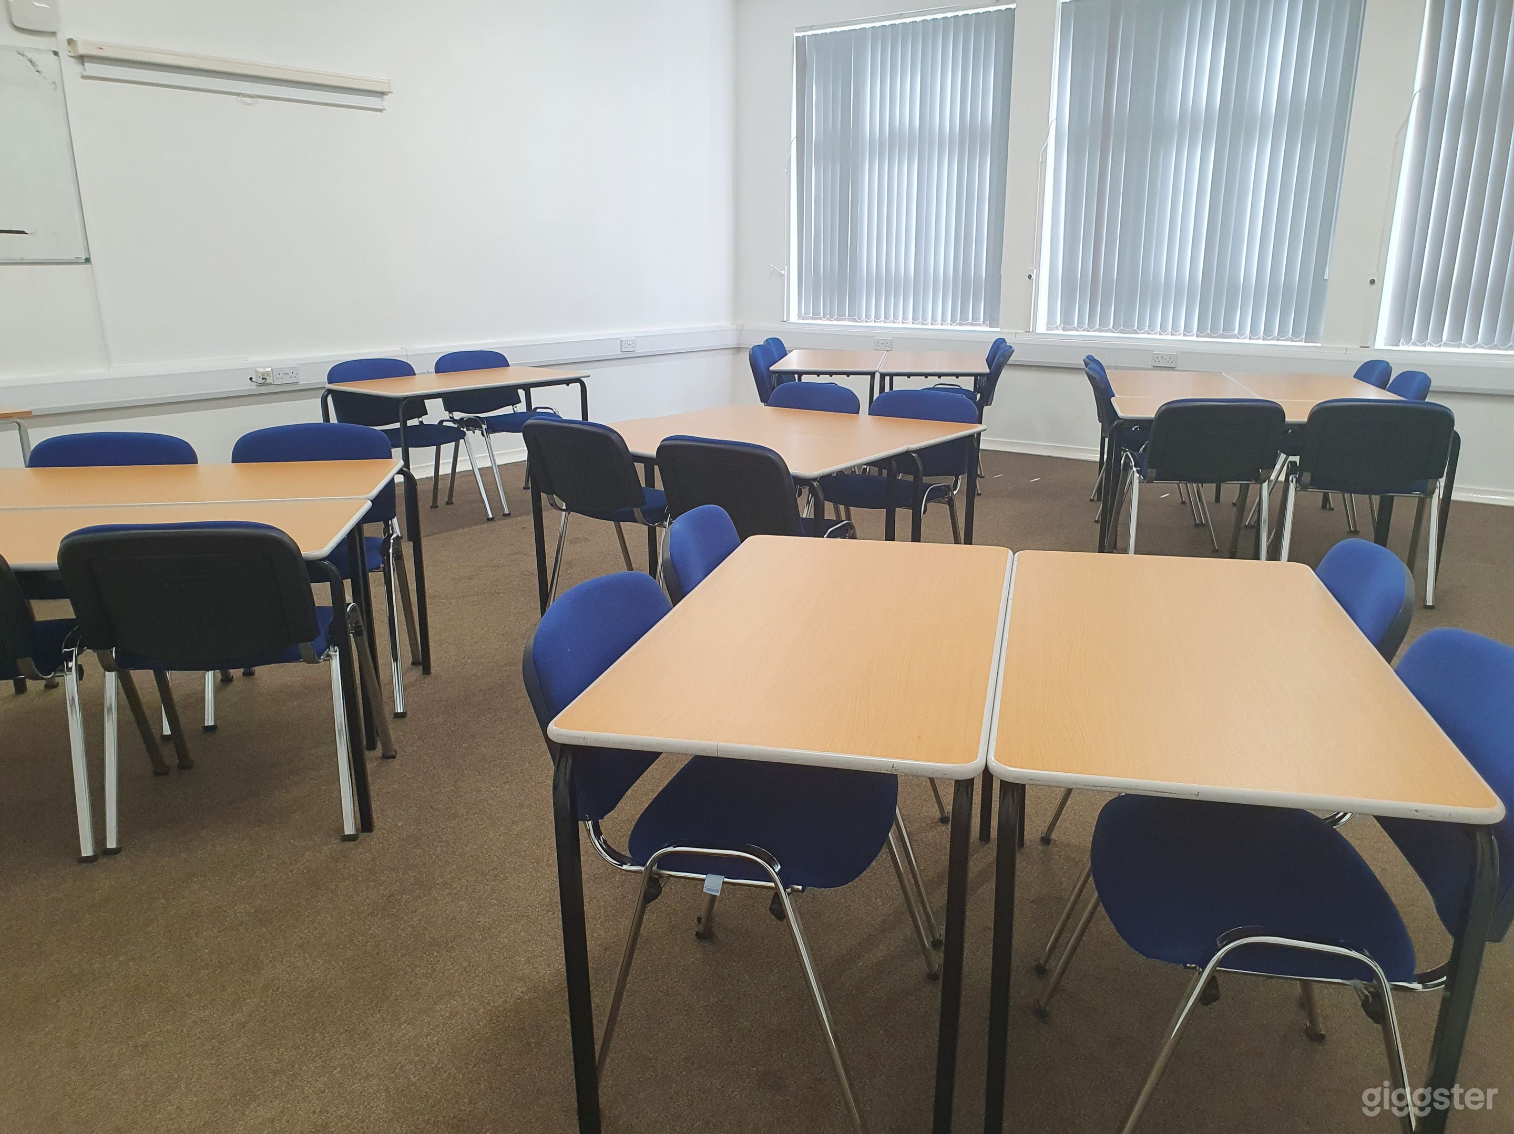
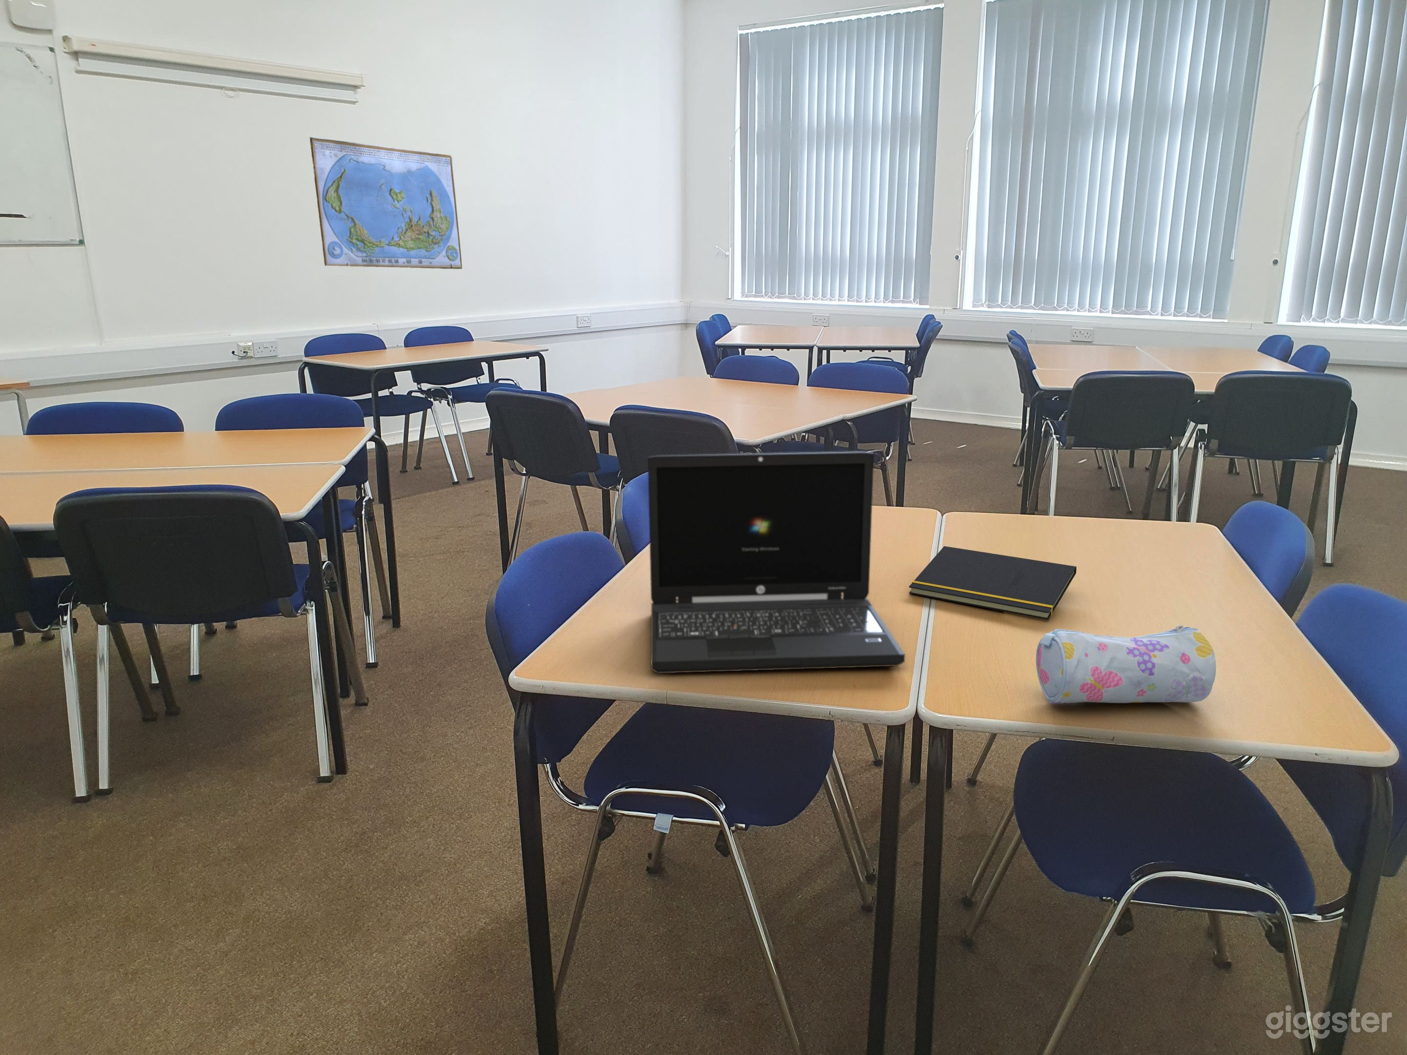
+ world map [309,136,463,269]
+ laptop [647,451,906,674]
+ notepad [908,545,1077,621]
+ pencil case [1035,625,1216,704]
